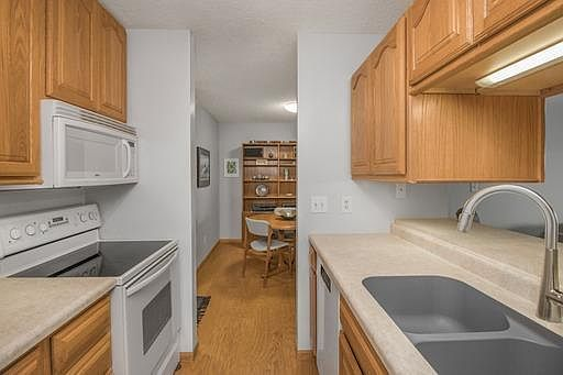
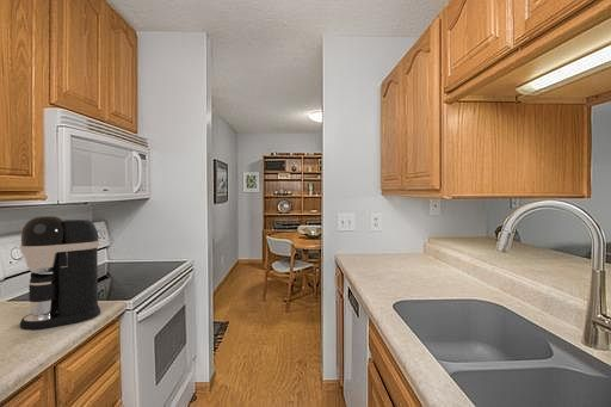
+ coffee maker [19,215,101,331]
